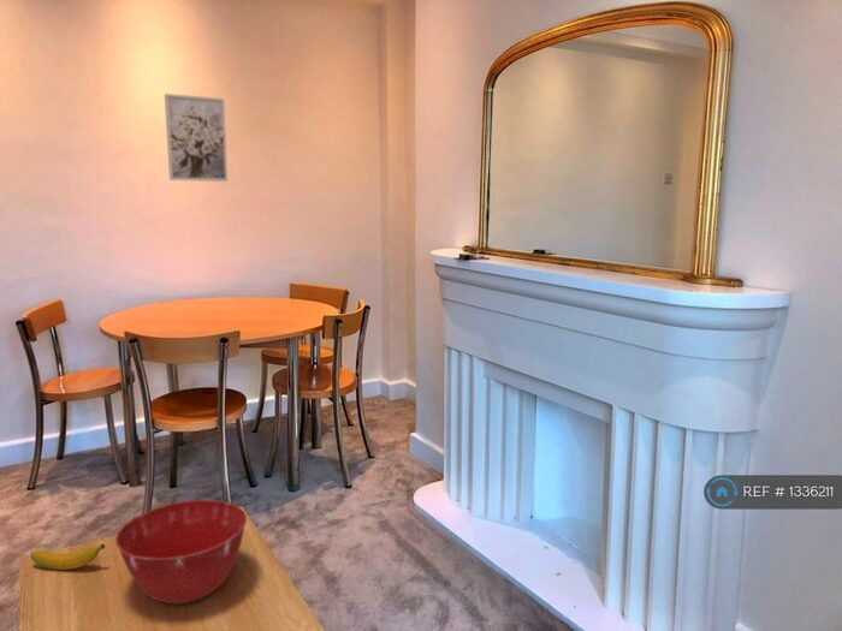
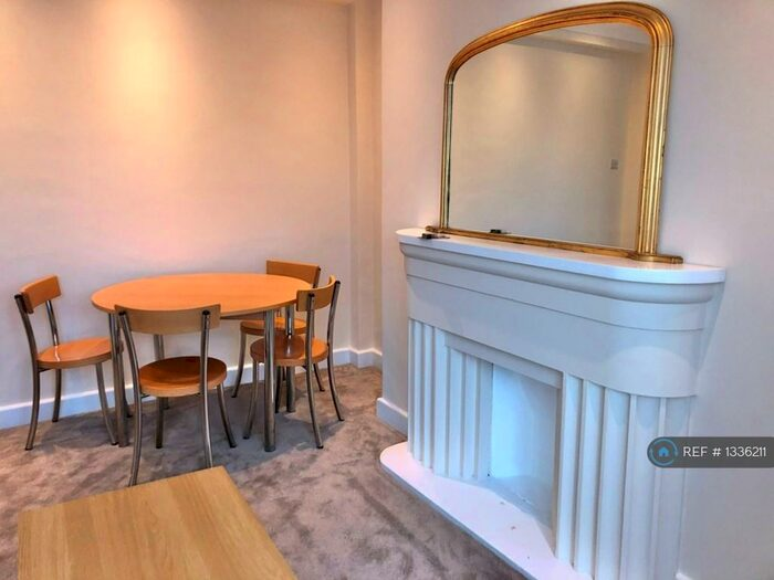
- banana [29,543,106,571]
- wall art [164,93,229,183]
- mixing bowl [114,499,248,606]
